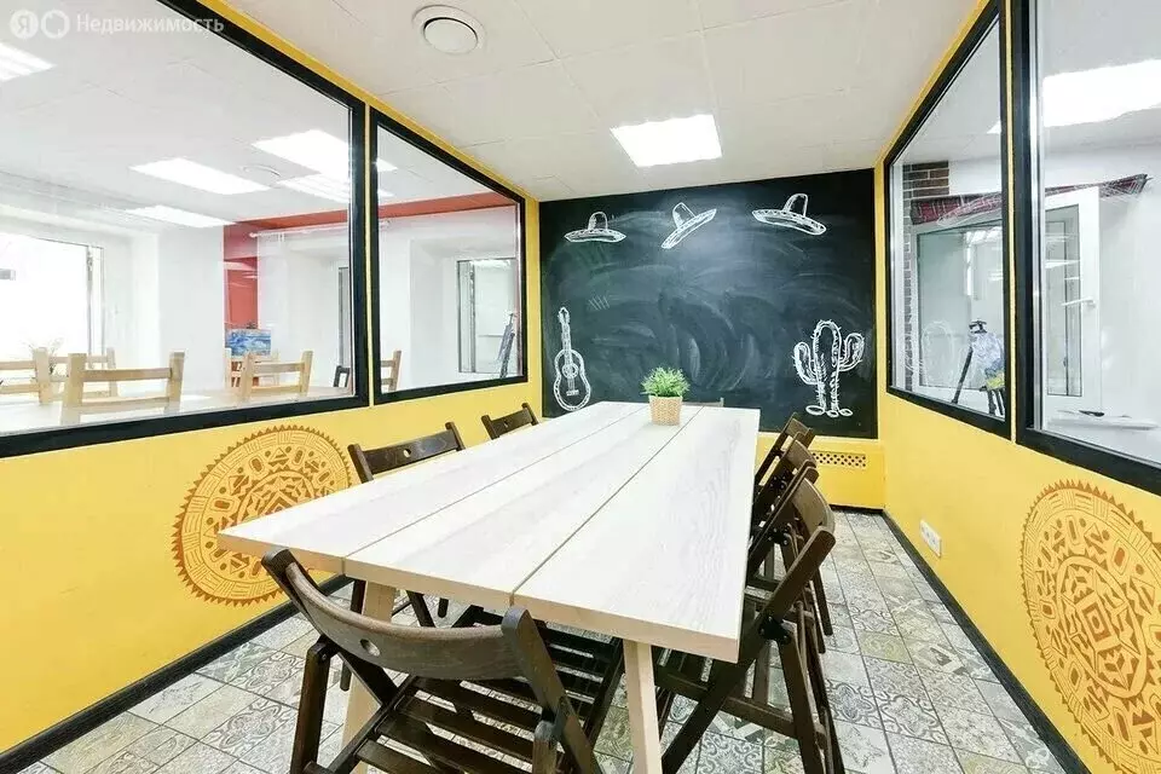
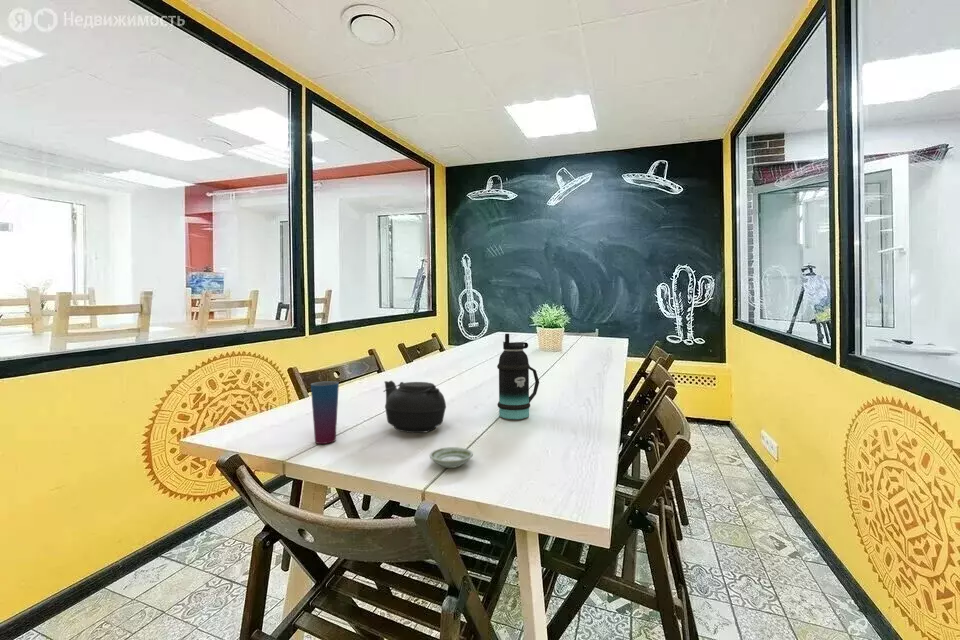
+ bottle [496,333,540,420]
+ teapot [382,380,447,434]
+ cup [310,380,340,445]
+ saucer [429,446,474,469]
